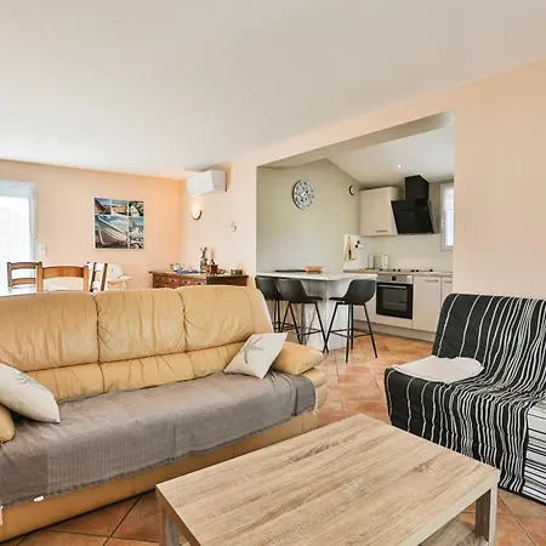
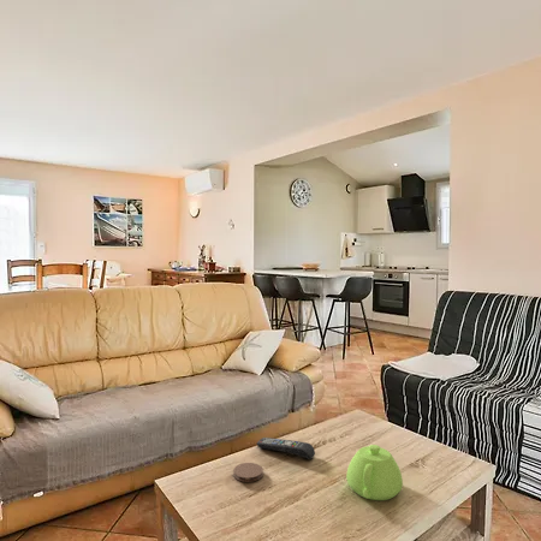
+ teapot [345,444,404,501]
+ coaster [232,462,264,483]
+ remote control [256,436,316,460]
